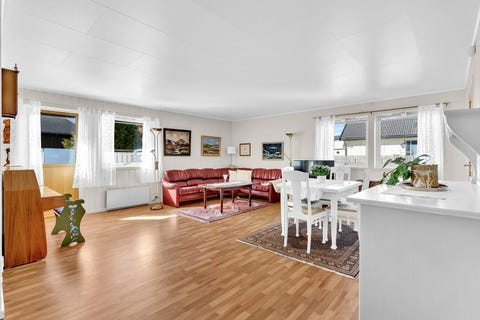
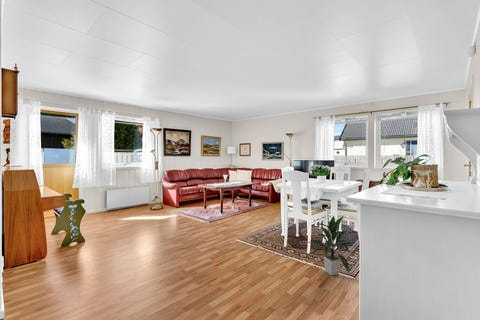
+ indoor plant [307,215,354,276]
